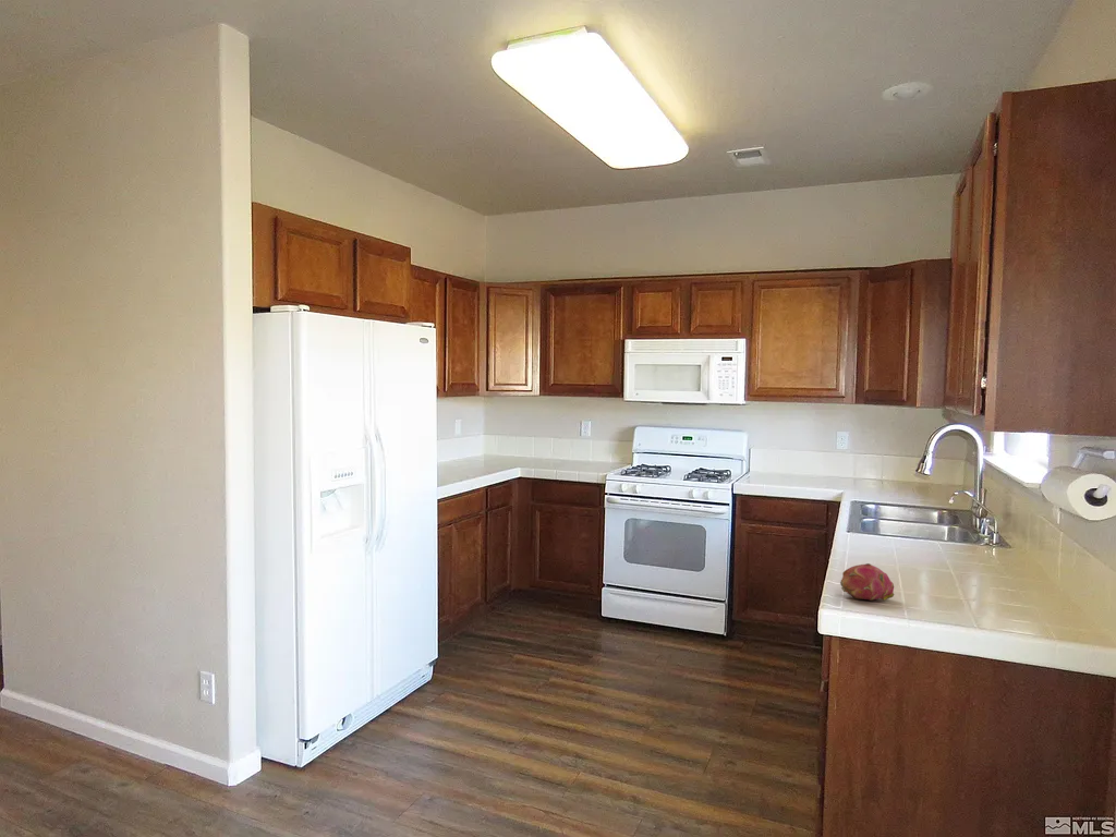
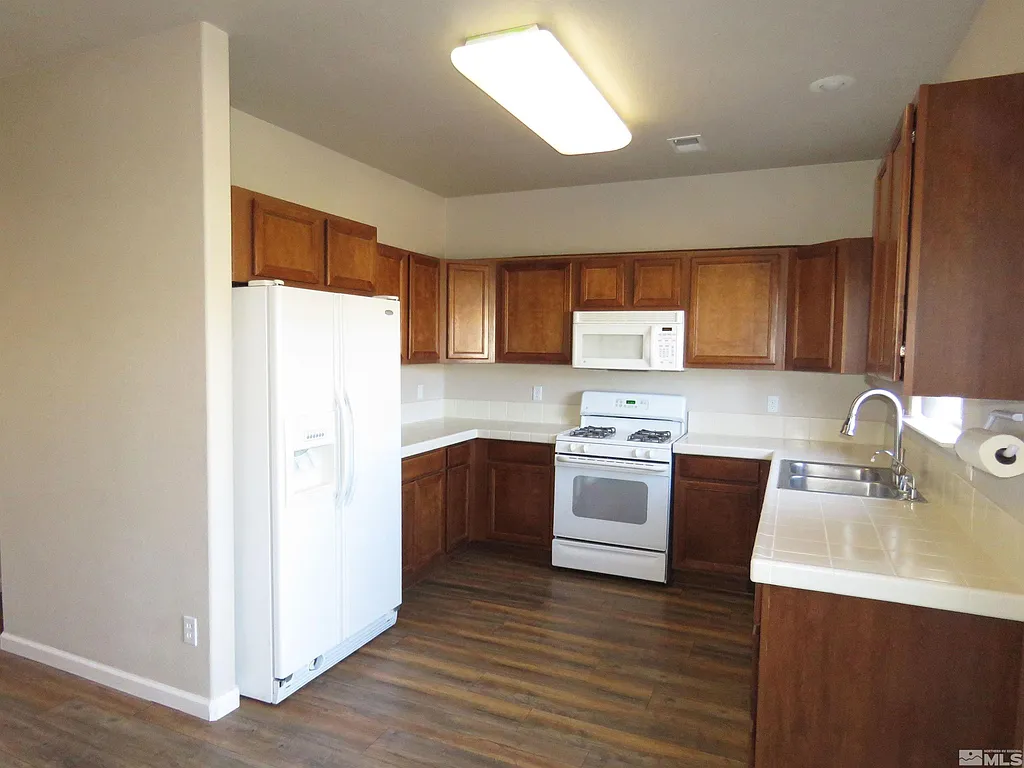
- fruit [839,562,896,602]
